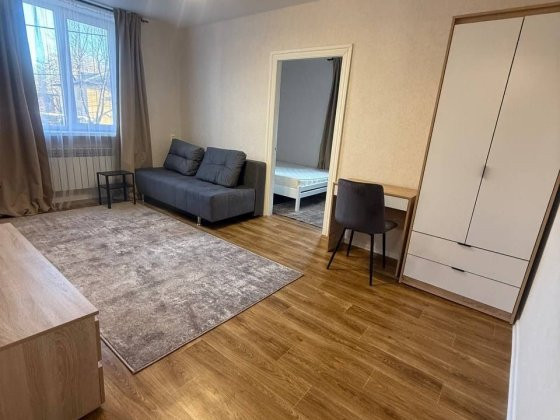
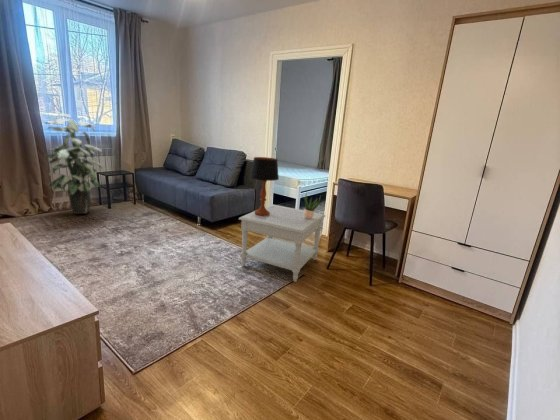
+ indoor plant [43,113,104,215]
+ side table [238,203,326,283]
+ potted plant [301,191,322,219]
+ table lamp [249,156,280,216]
